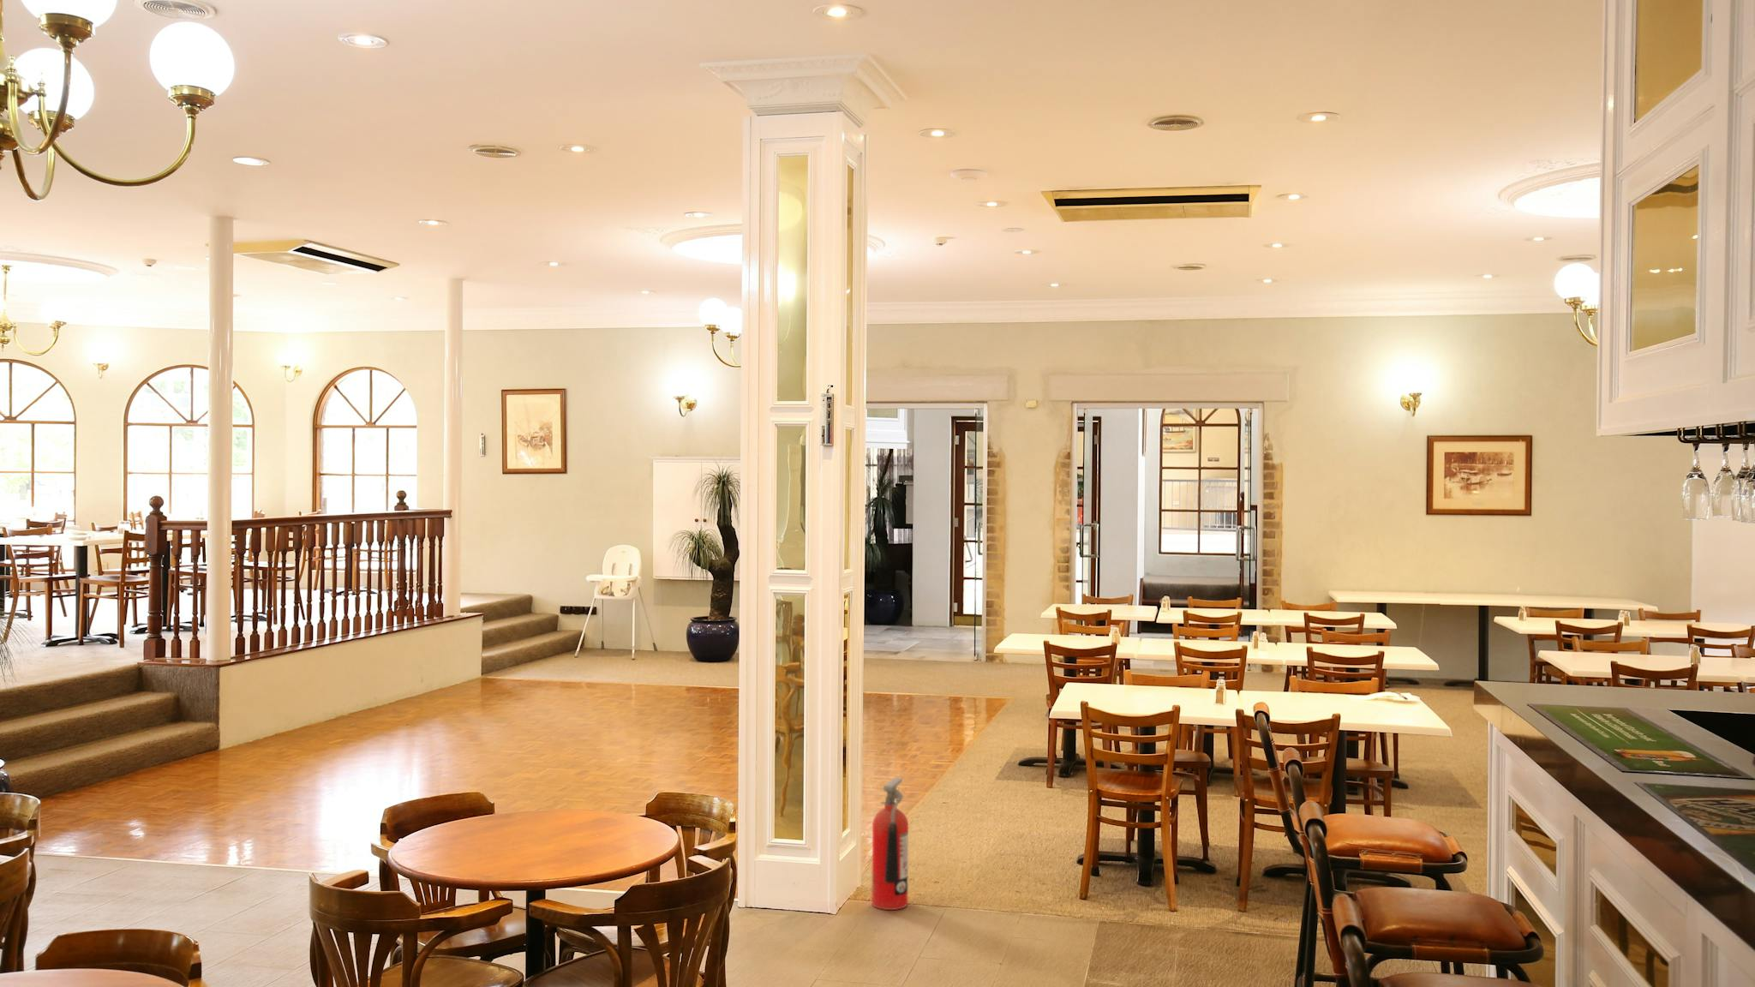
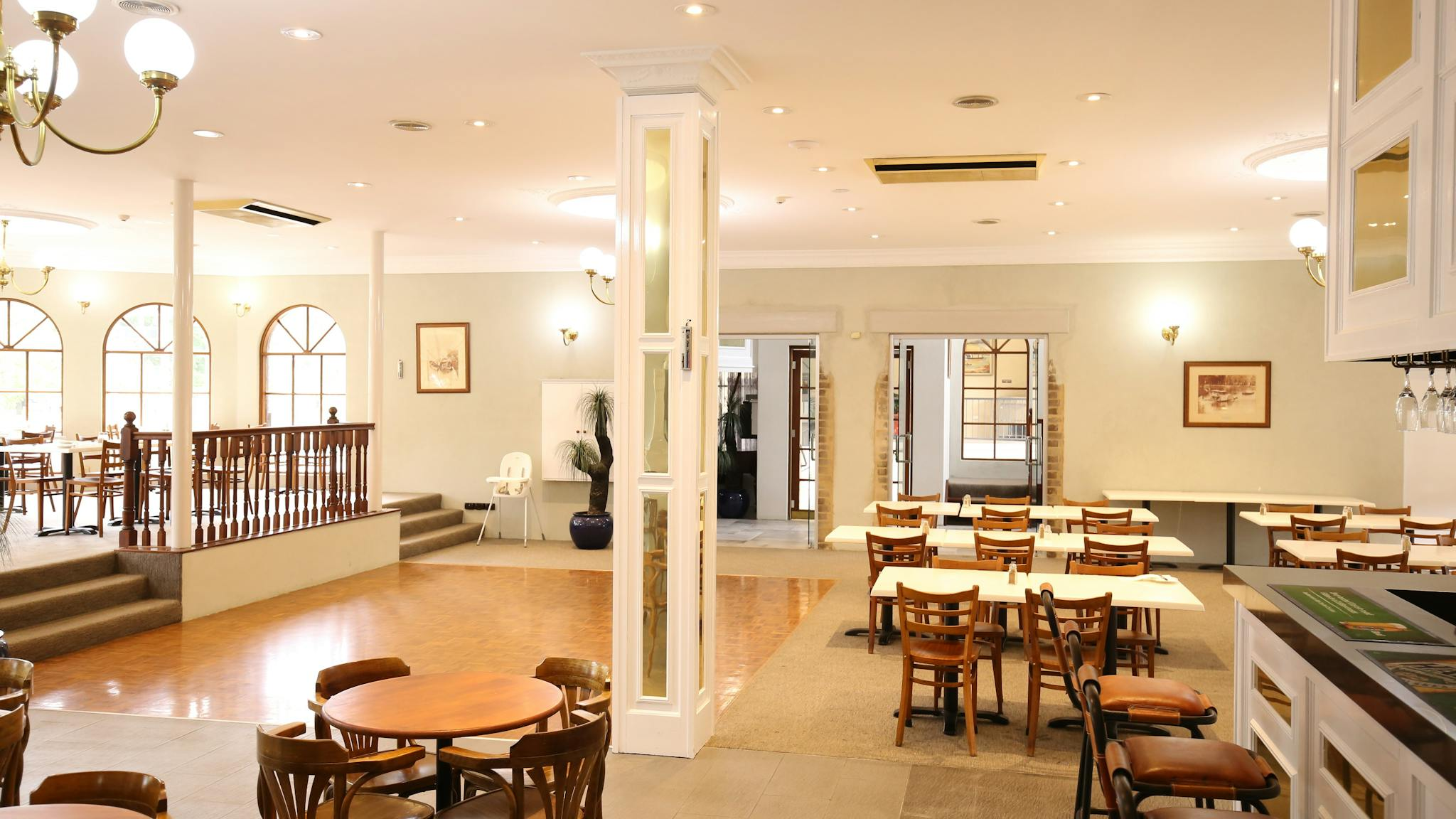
- fire extinguisher [870,777,909,911]
